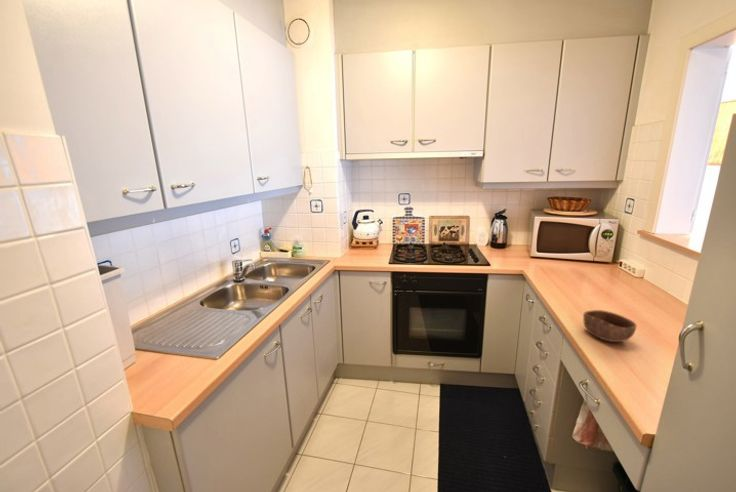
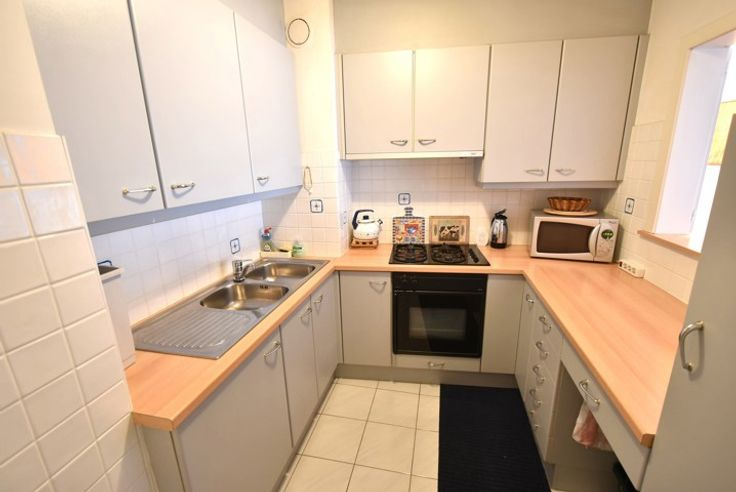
- bowl [582,309,637,343]
